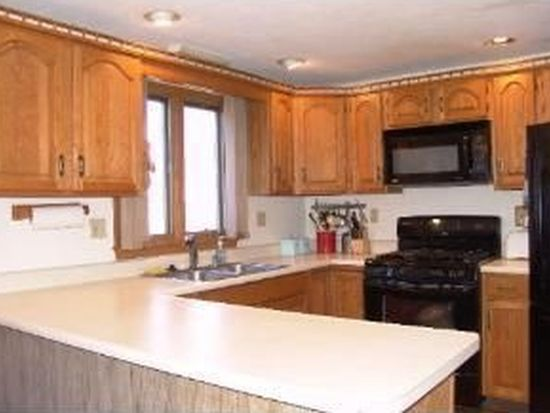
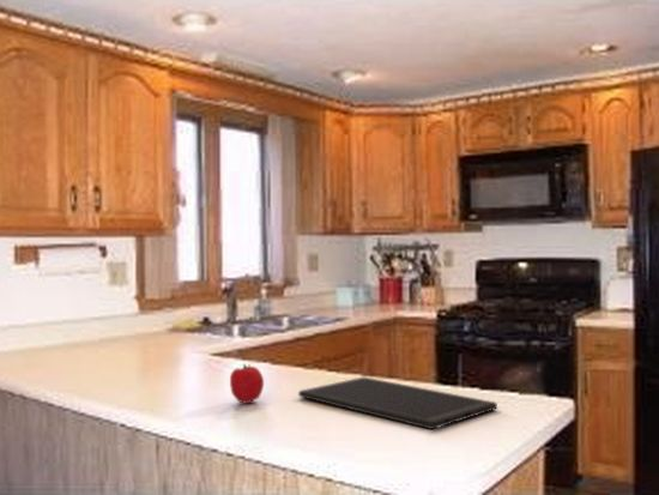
+ fruit [229,363,265,404]
+ cutting board [297,376,498,430]
